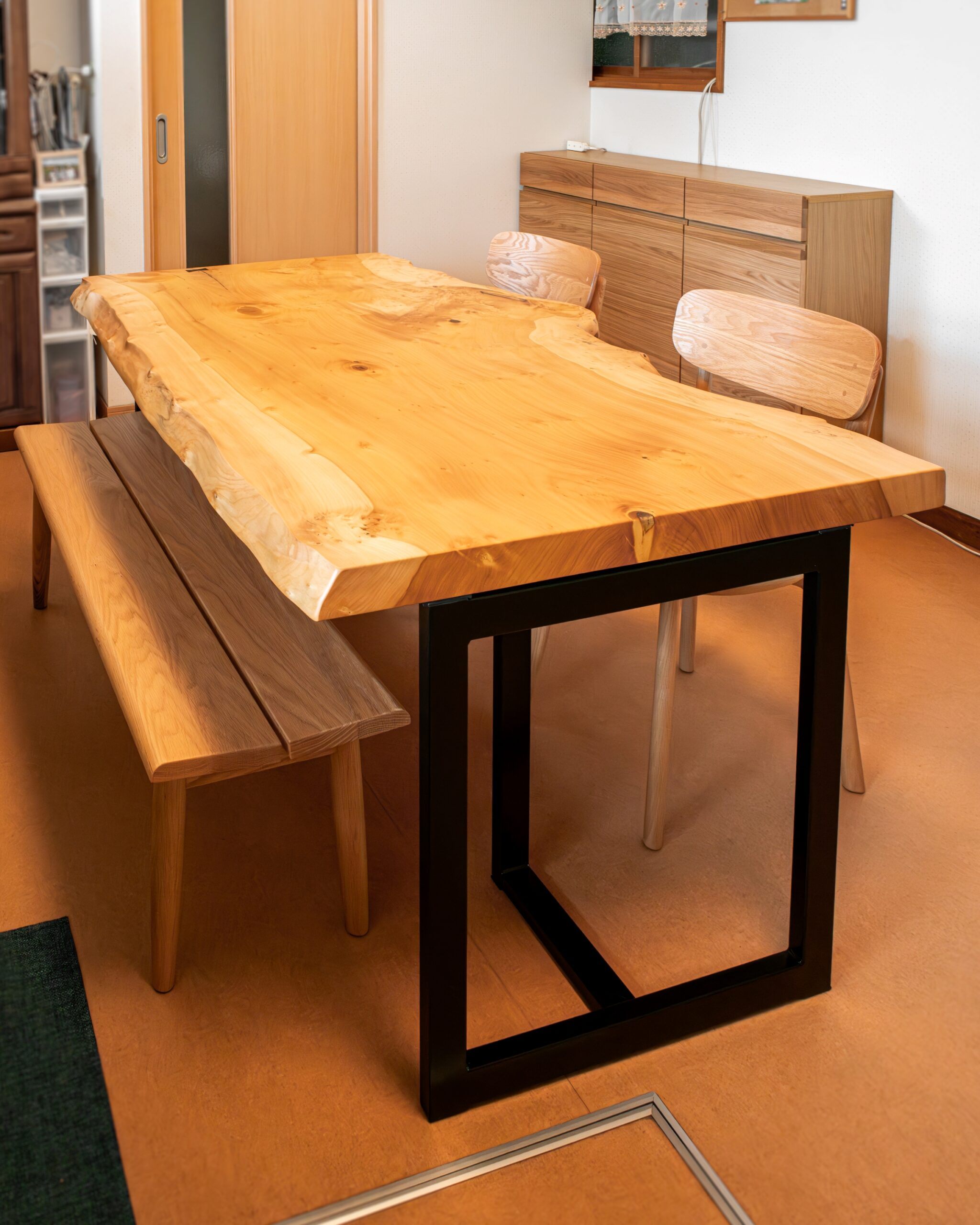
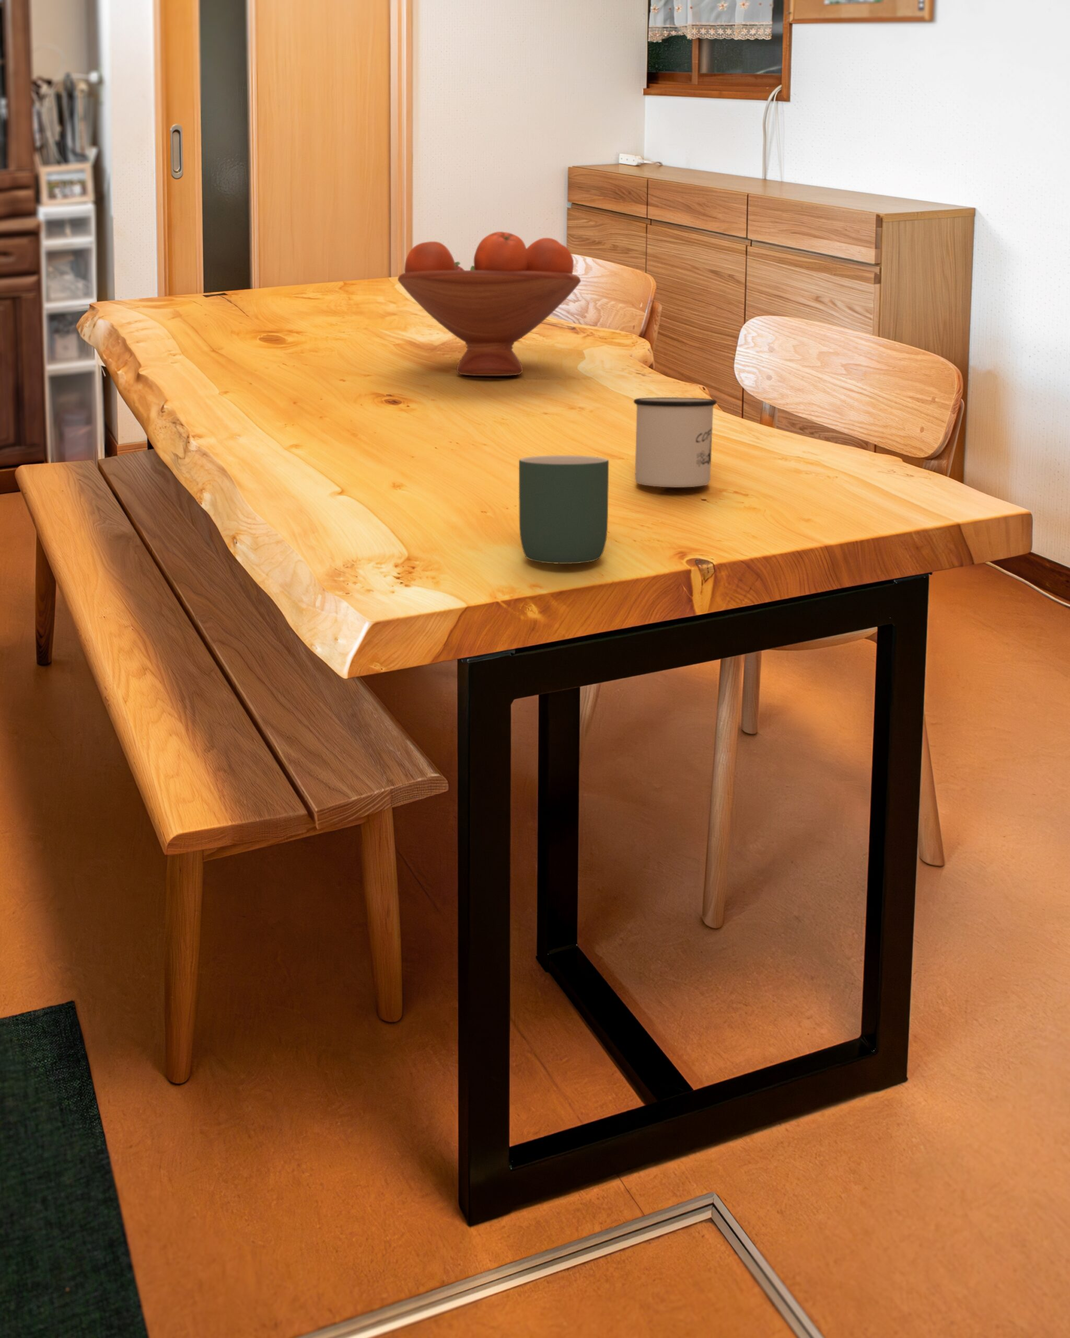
+ mug [519,454,609,565]
+ fruit bowl [397,232,582,377]
+ mug [633,396,717,487]
